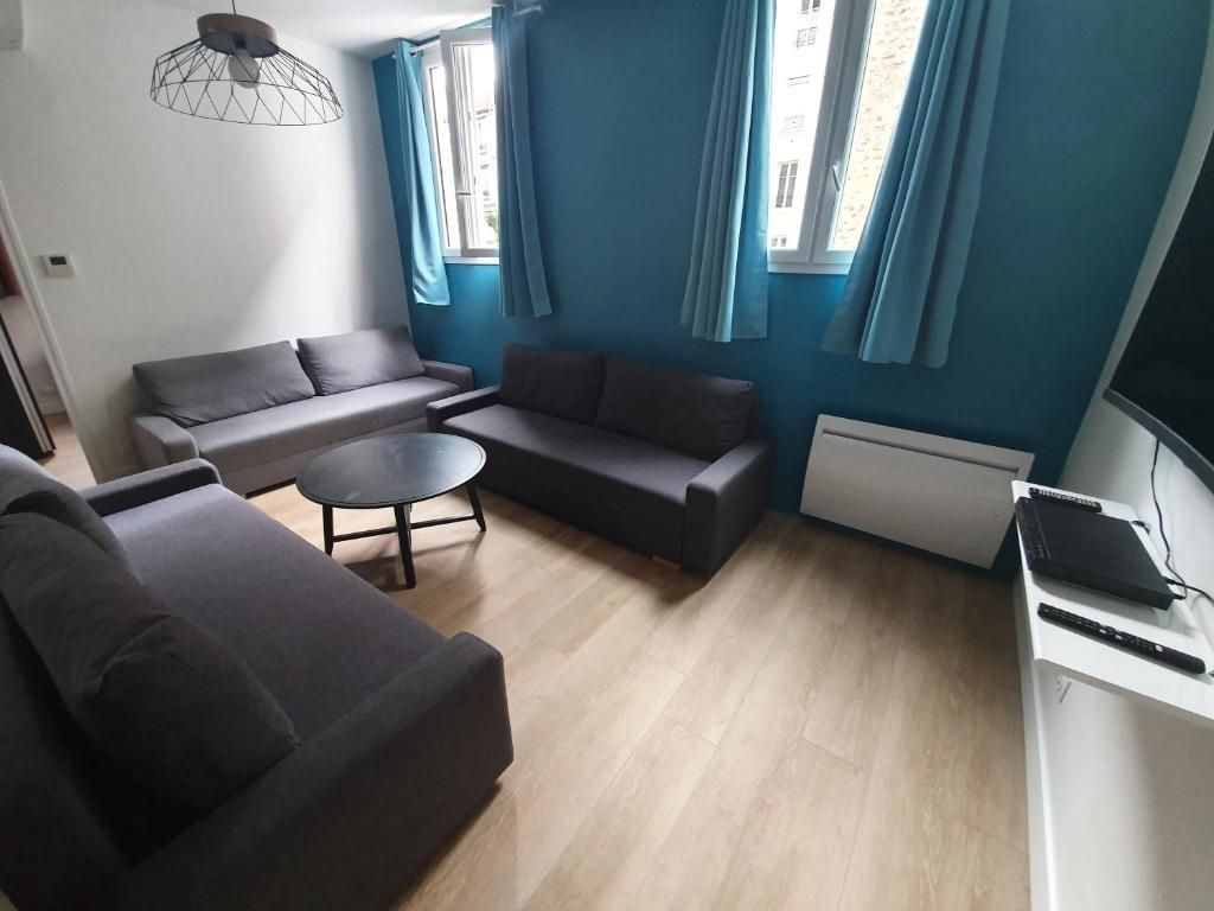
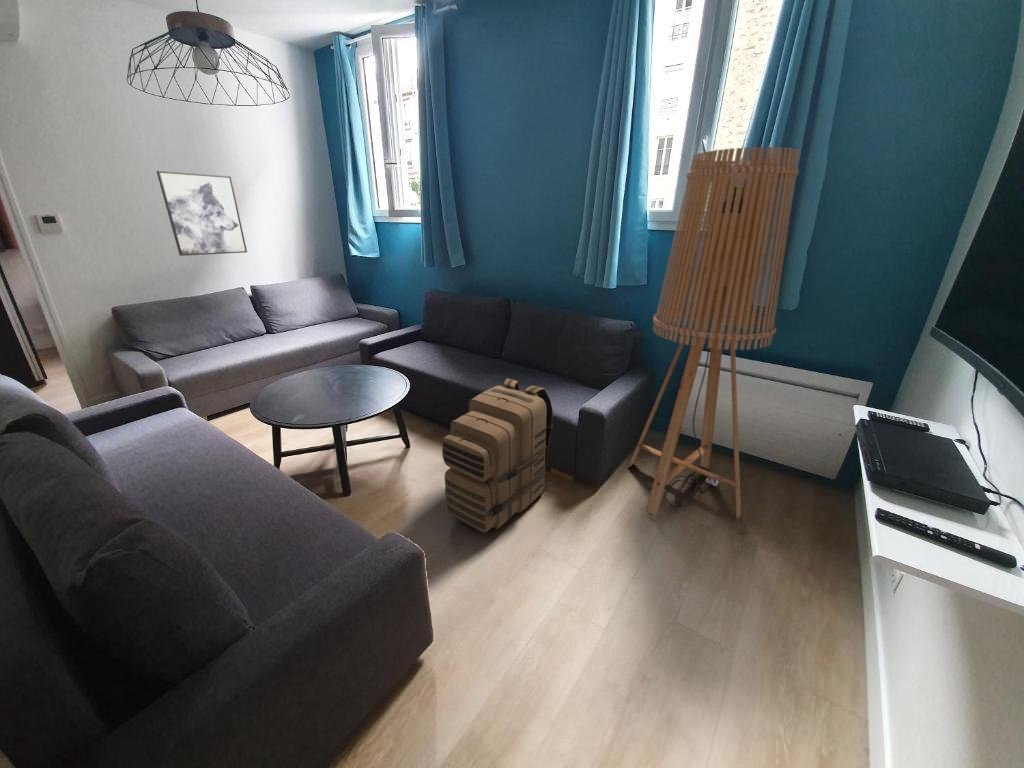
+ wall art [156,170,248,257]
+ floor lamp [627,146,800,520]
+ backpack [441,378,554,534]
